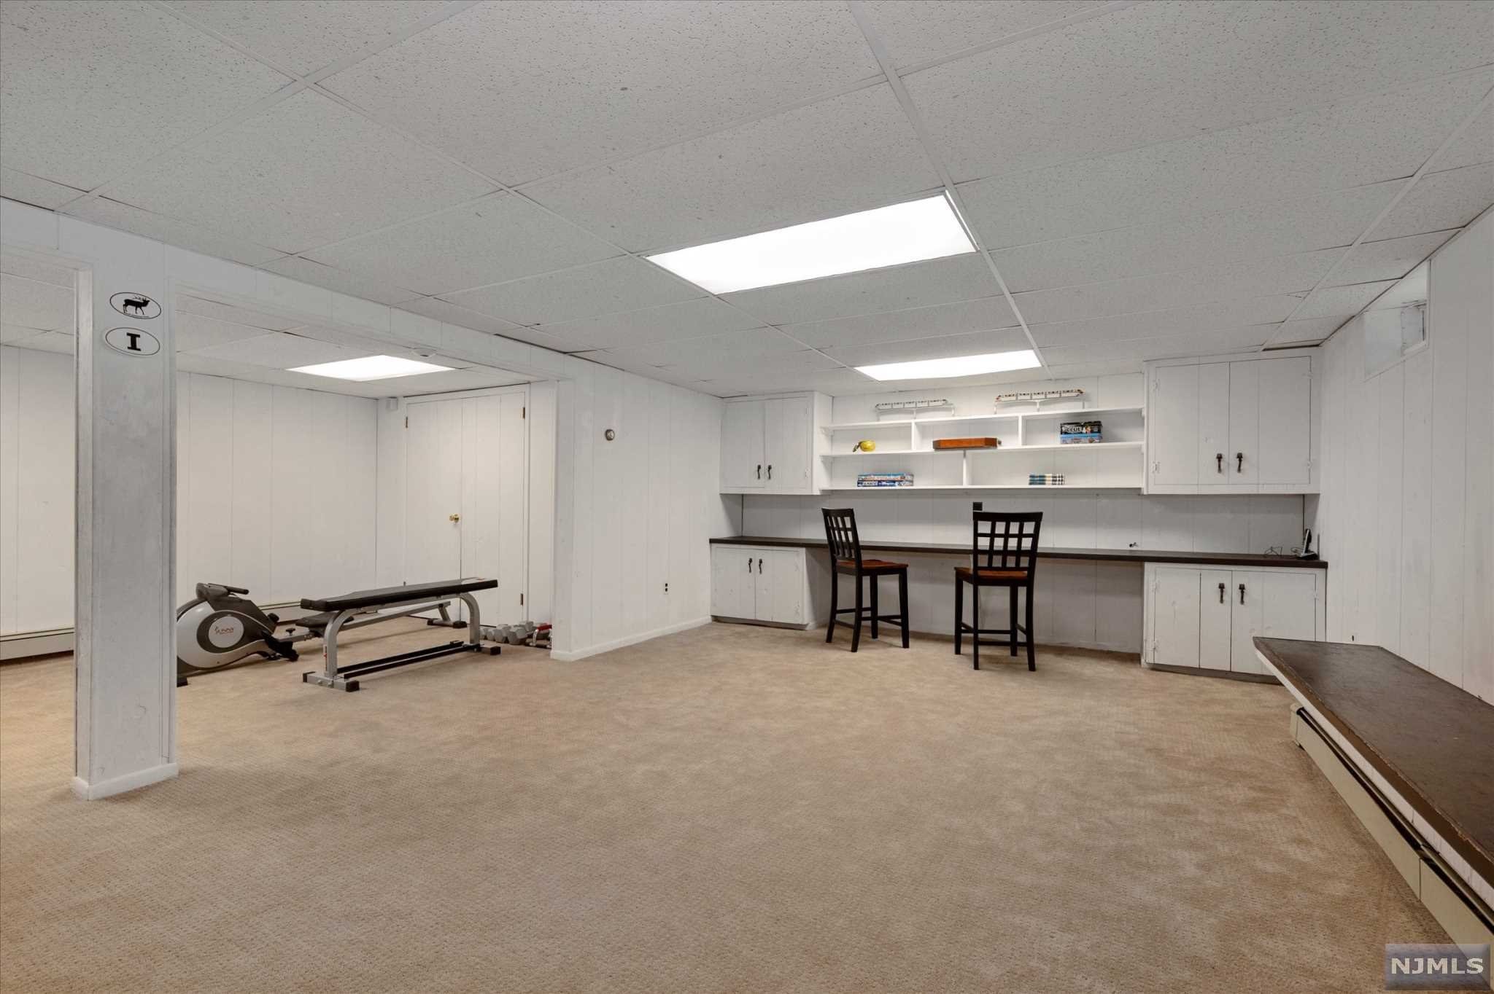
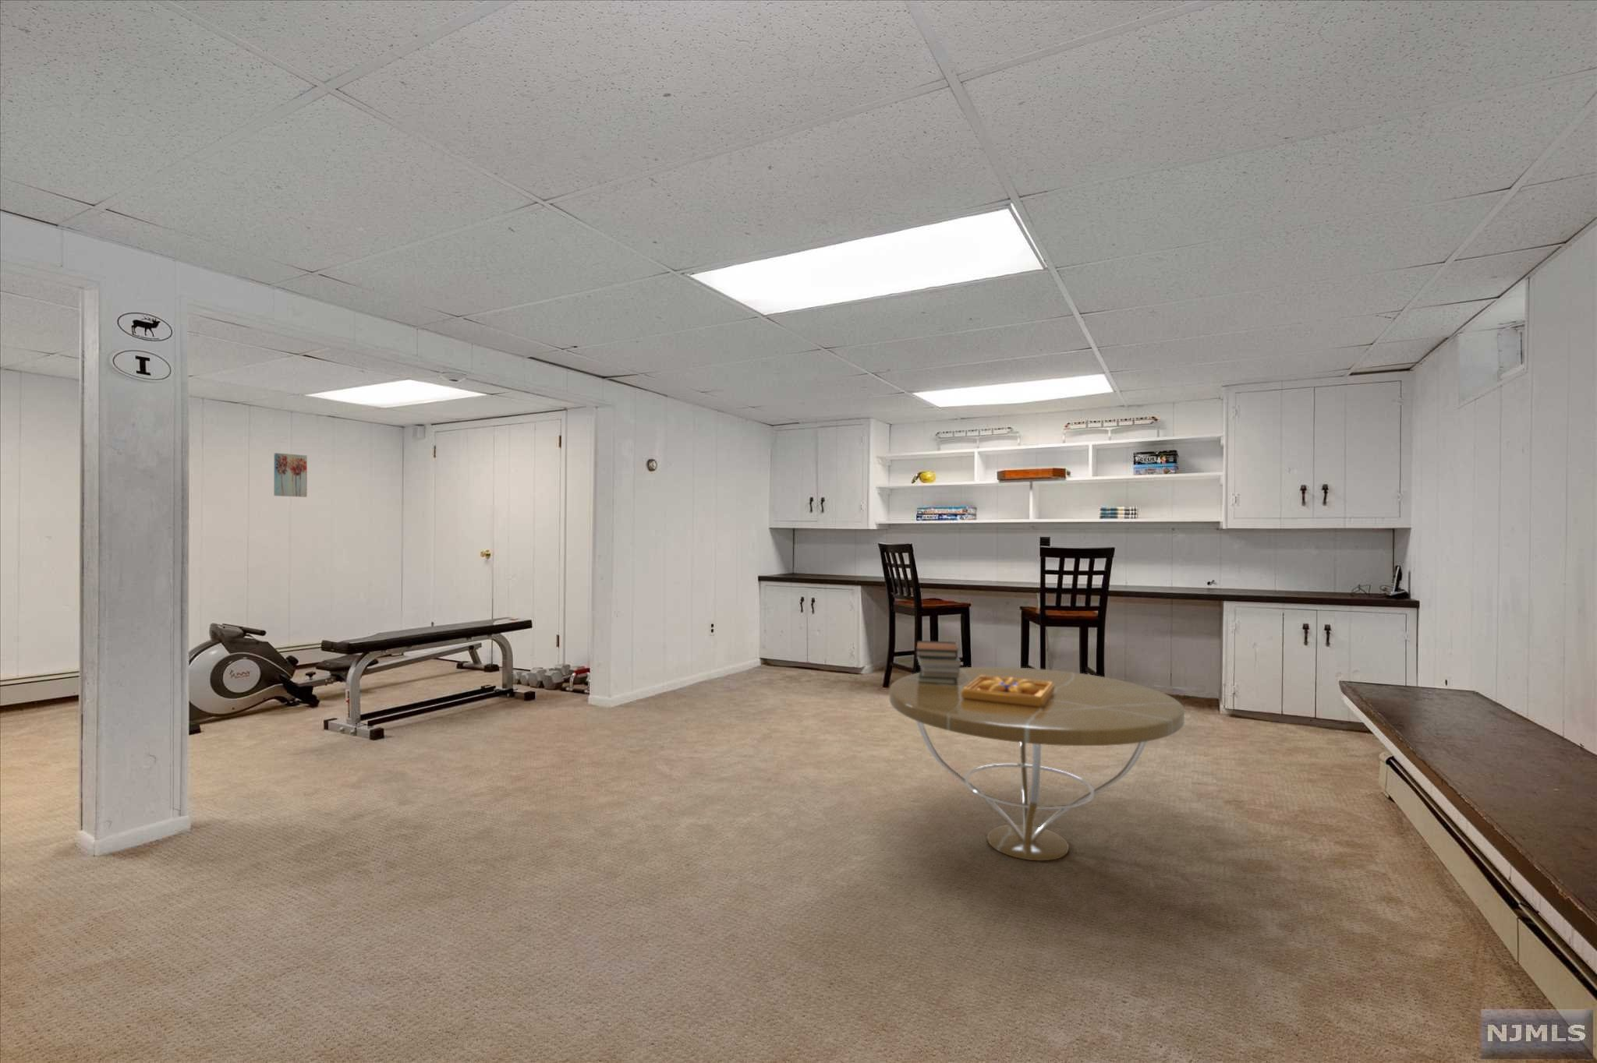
+ coffee table [889,667,1185,861]
+ puzzle game [961,676,1055,707]
+ book stack [916,639,961,685]
+ wall art [273,452,308,498]
